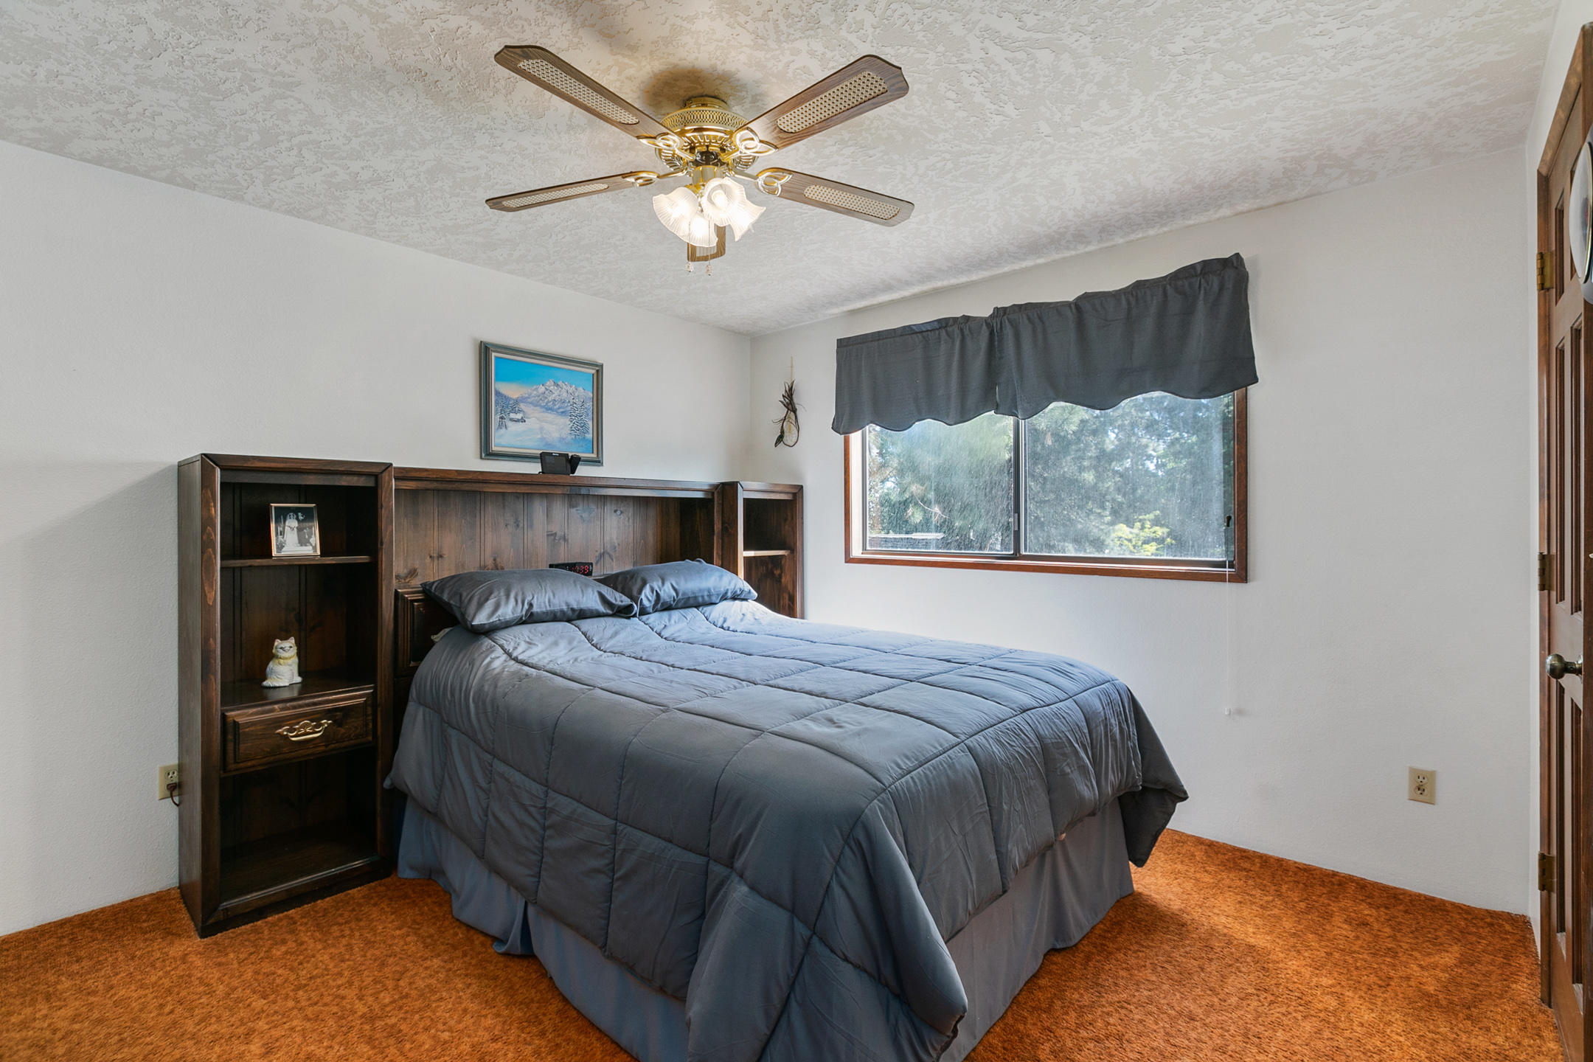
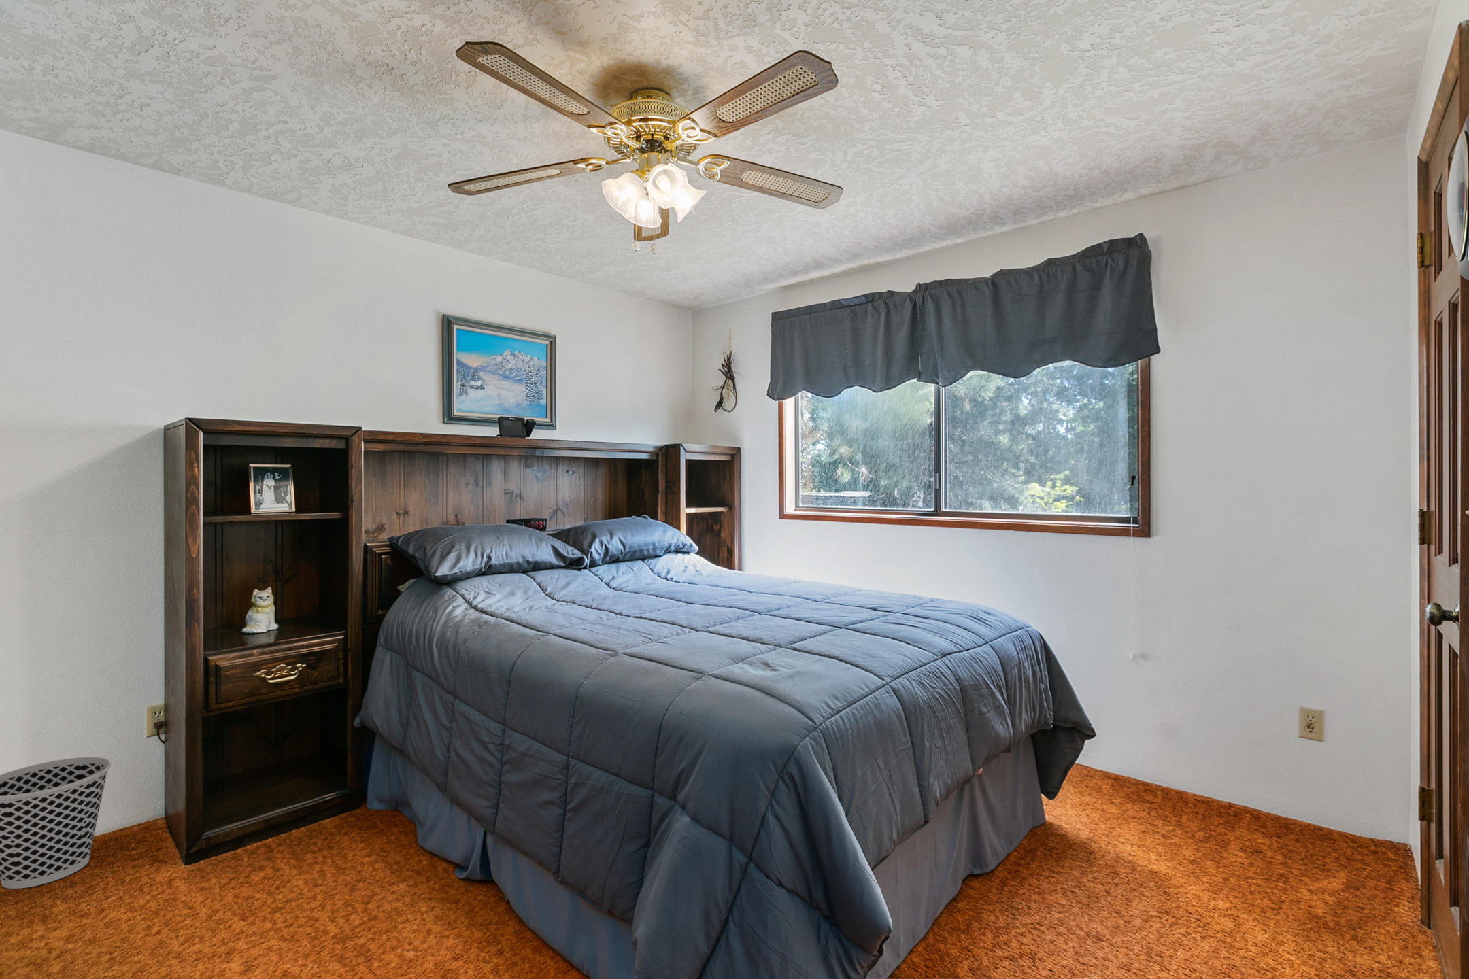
+ wastebasket [0,757,111,889]
